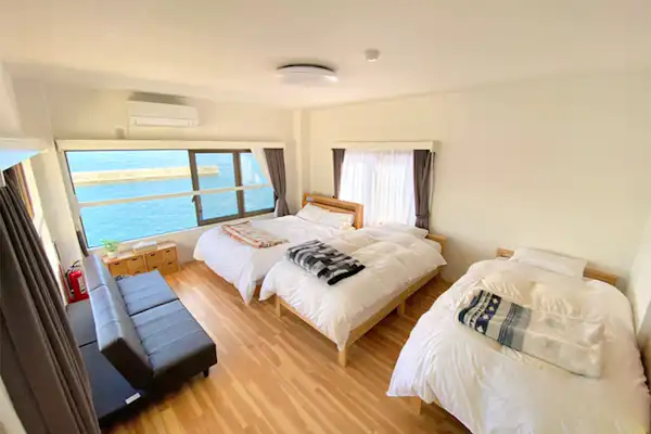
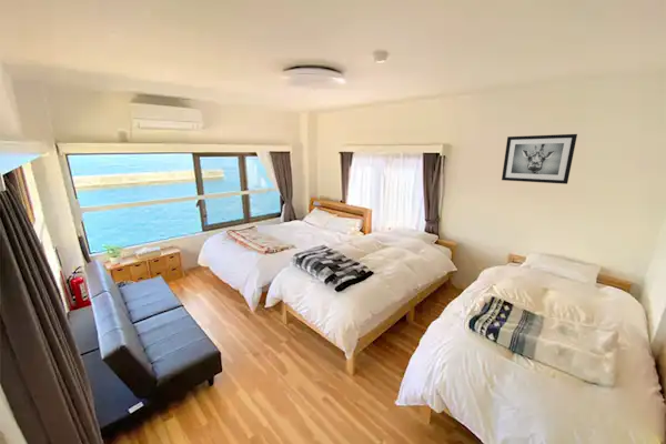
+ wall art [501,133,578,185]
